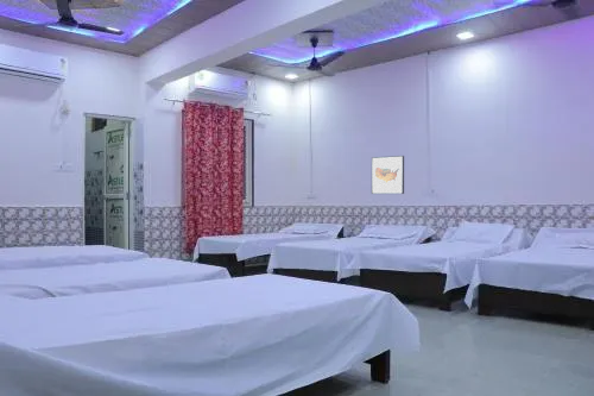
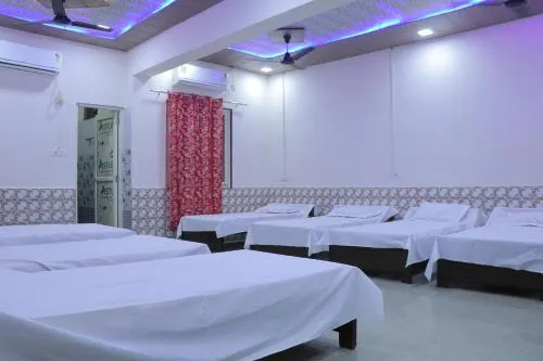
- wall art [371,155,405,195]
